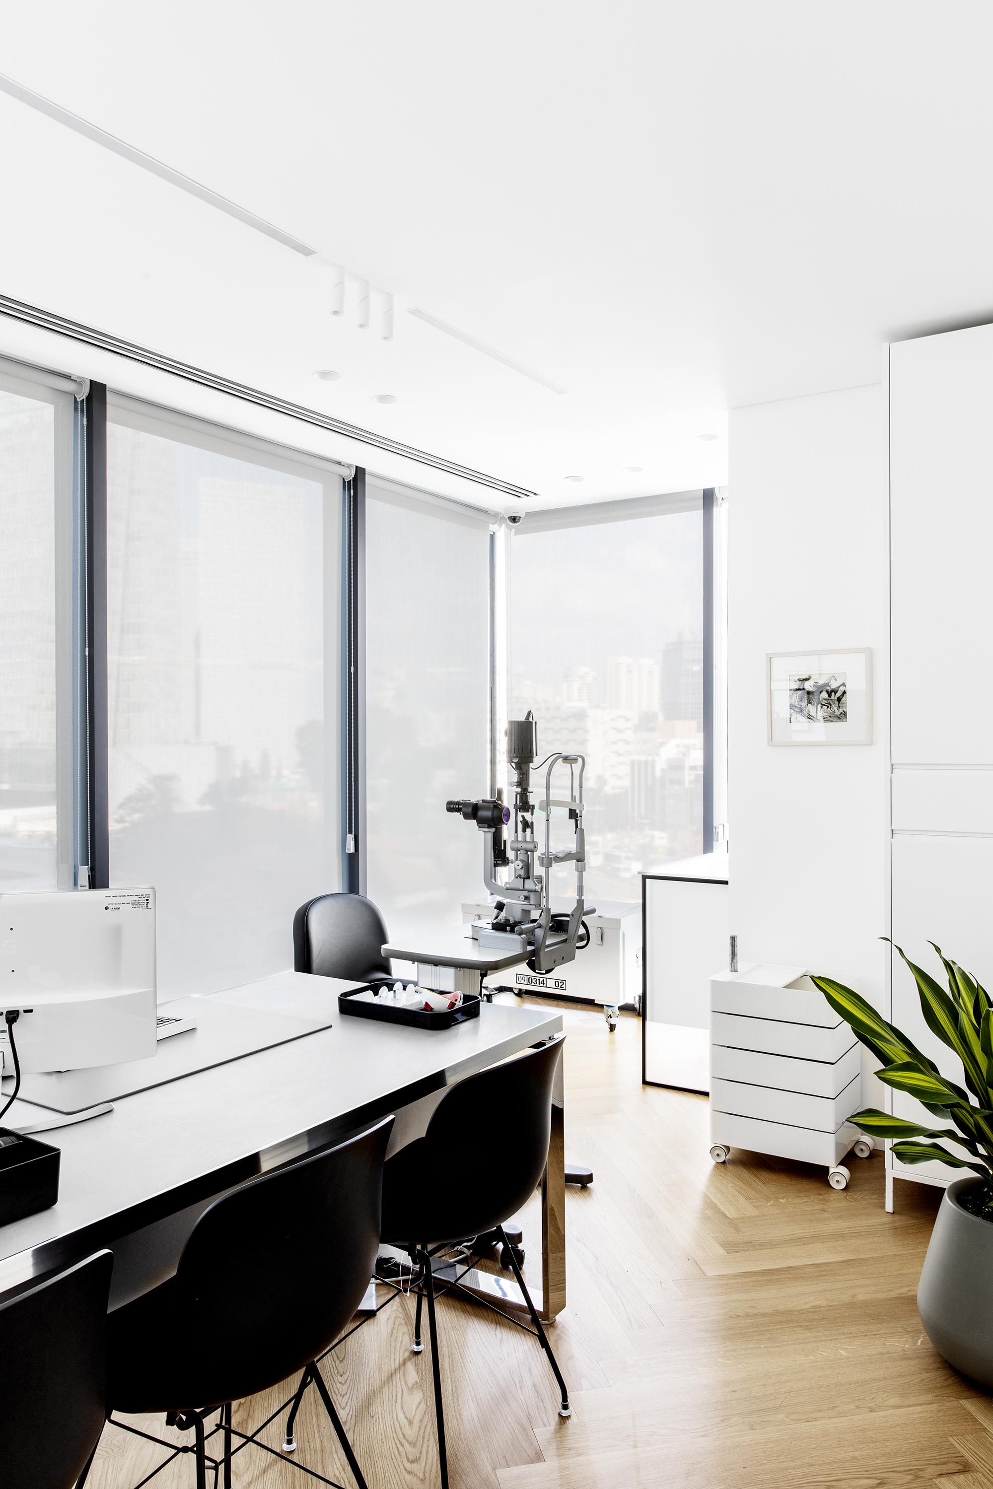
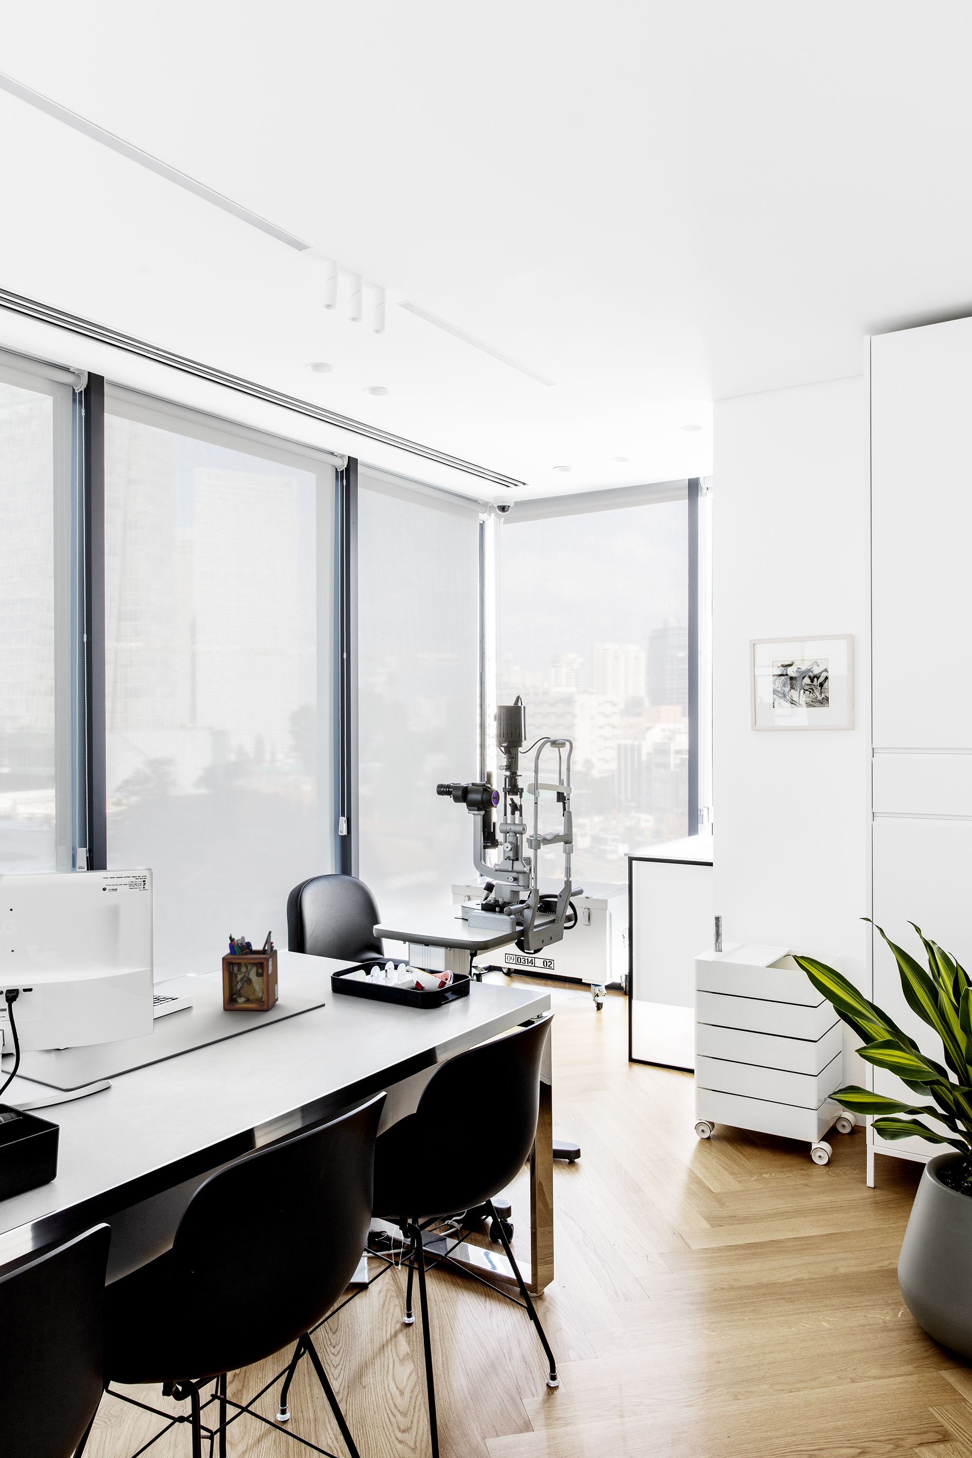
+ desk organizer [221,930,279,1011]
